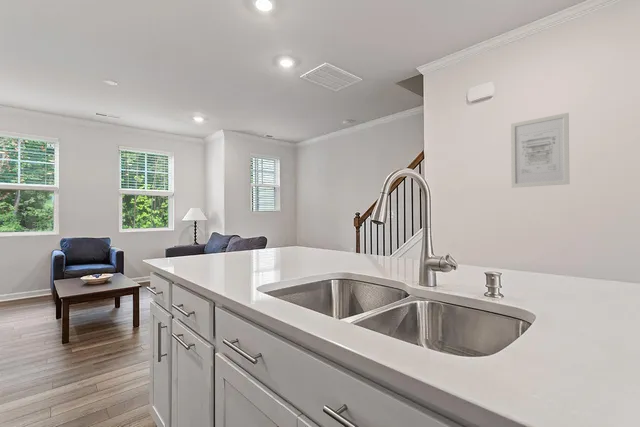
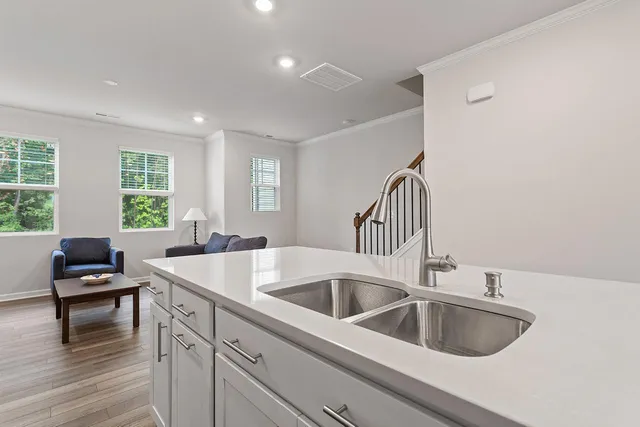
- wall art [510,112,570,189]
